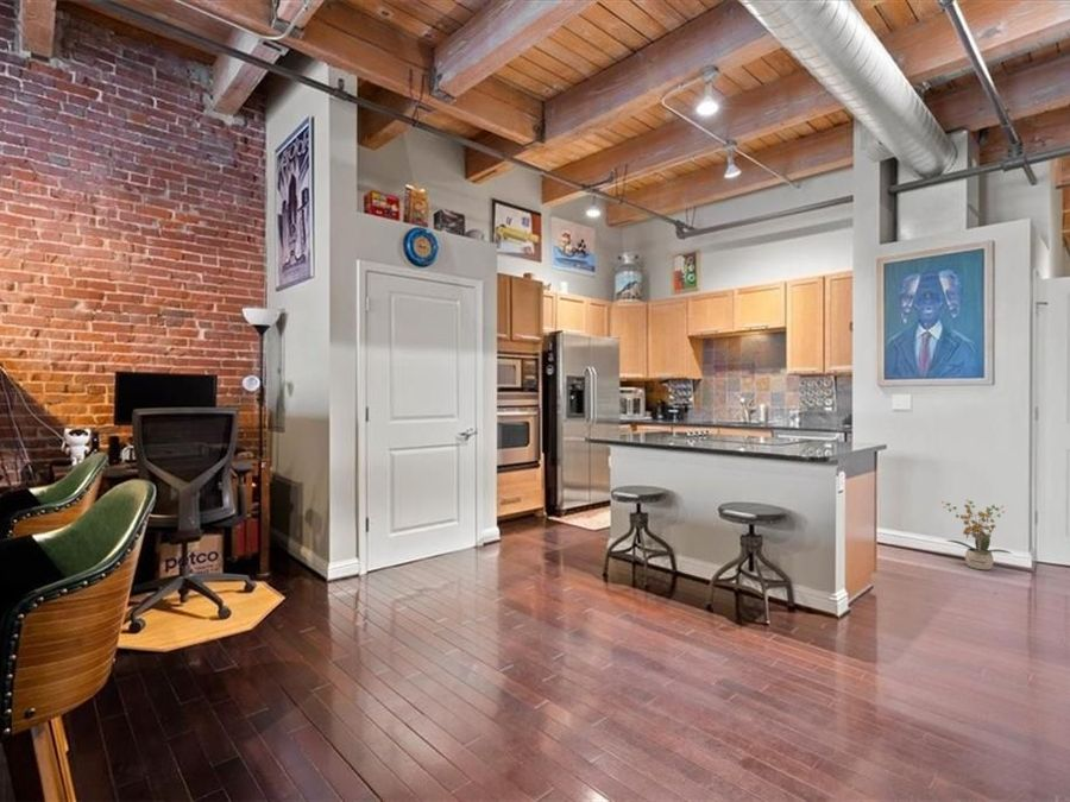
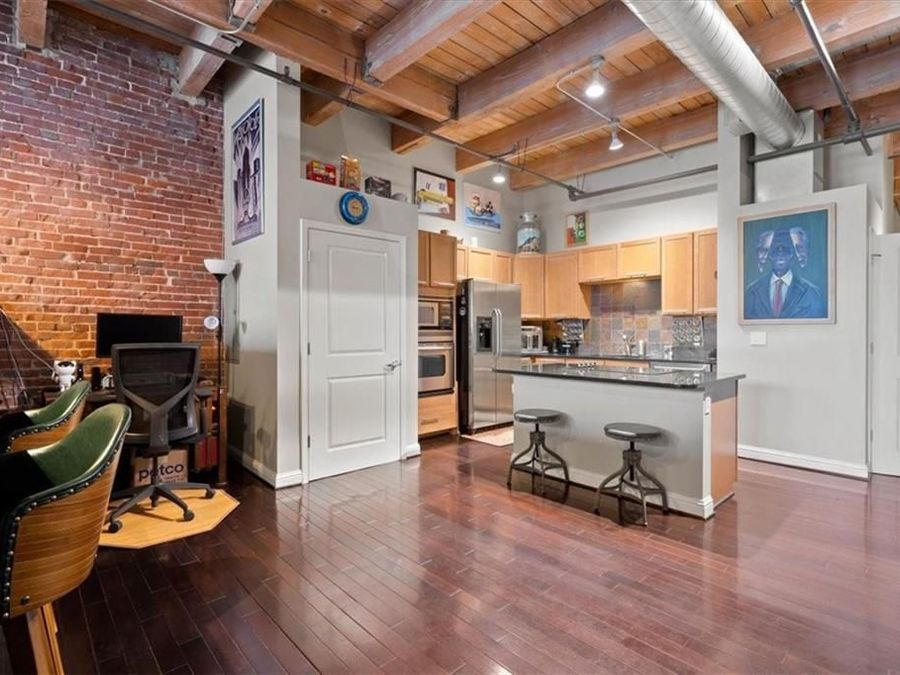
- potted plant [940,498,1013,571]
